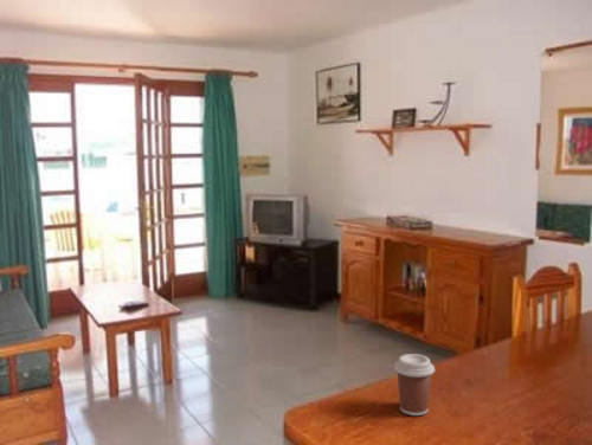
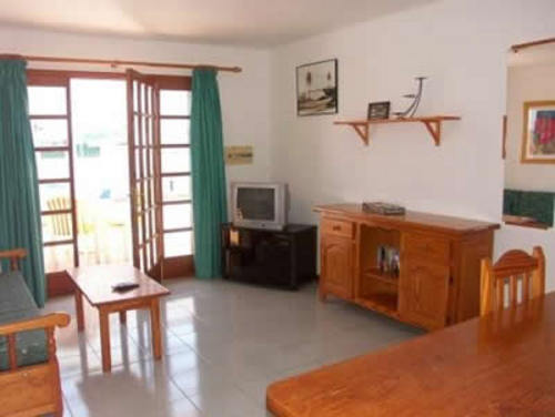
- coffee cup [393,353,436,417]
